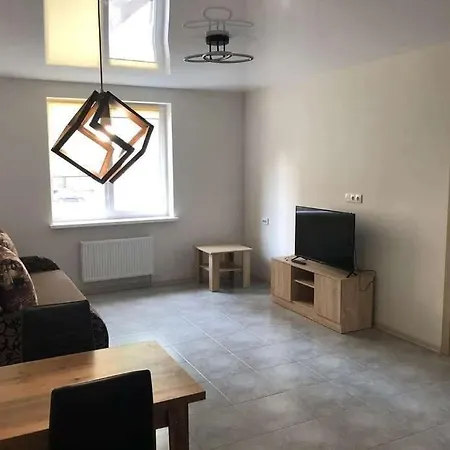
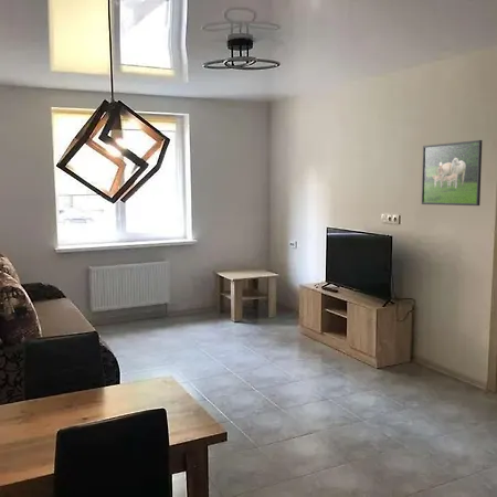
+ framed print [421,139,483,207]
